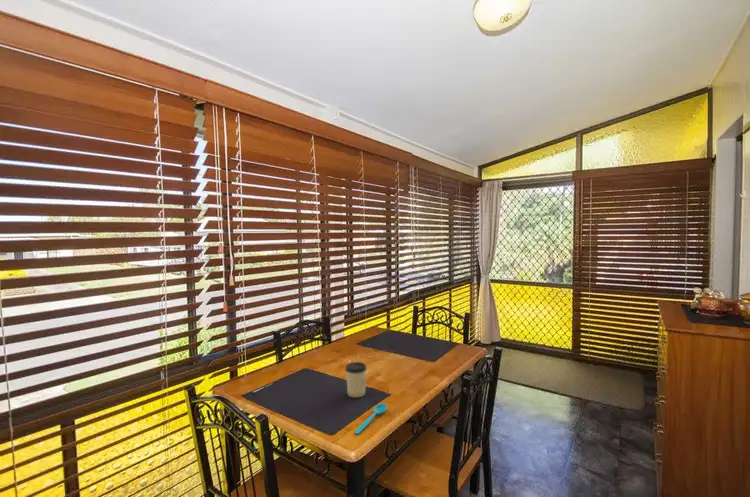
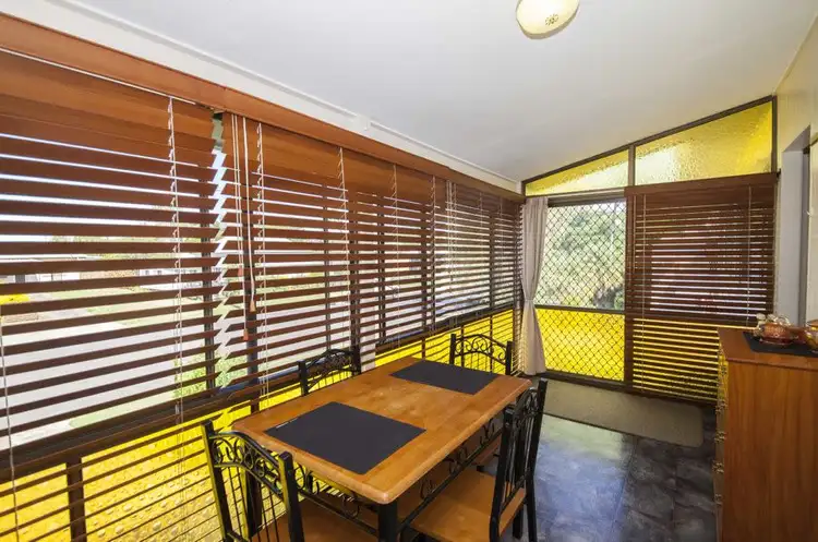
- cup [344,361,368,399]
- spoon [353,402,388,435]
